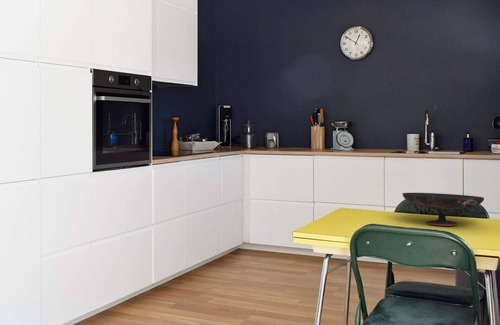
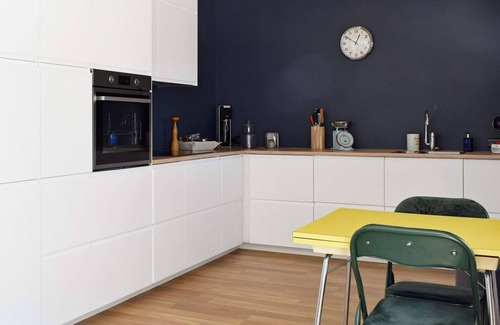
- decorative bowl [401,192,485,227]
